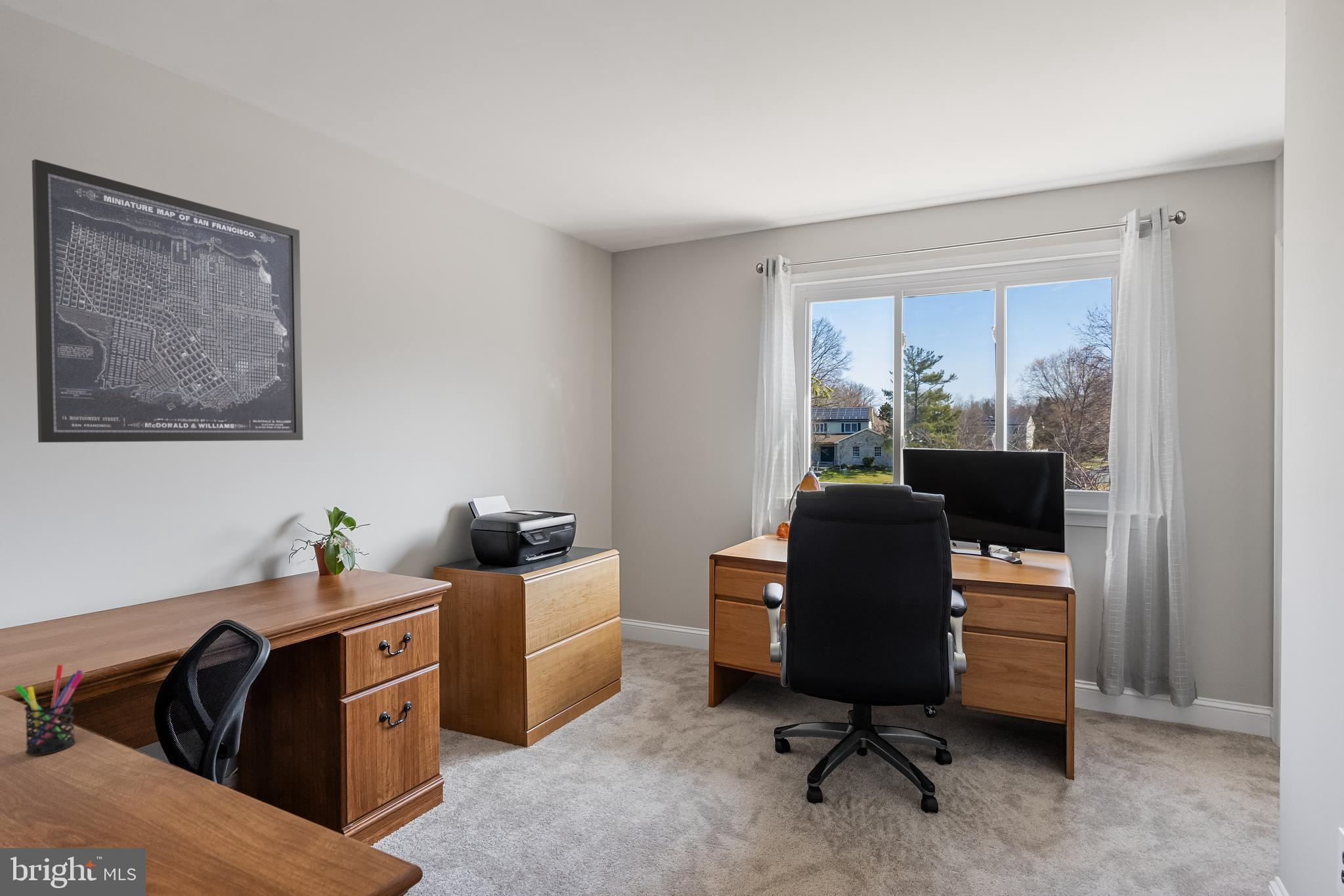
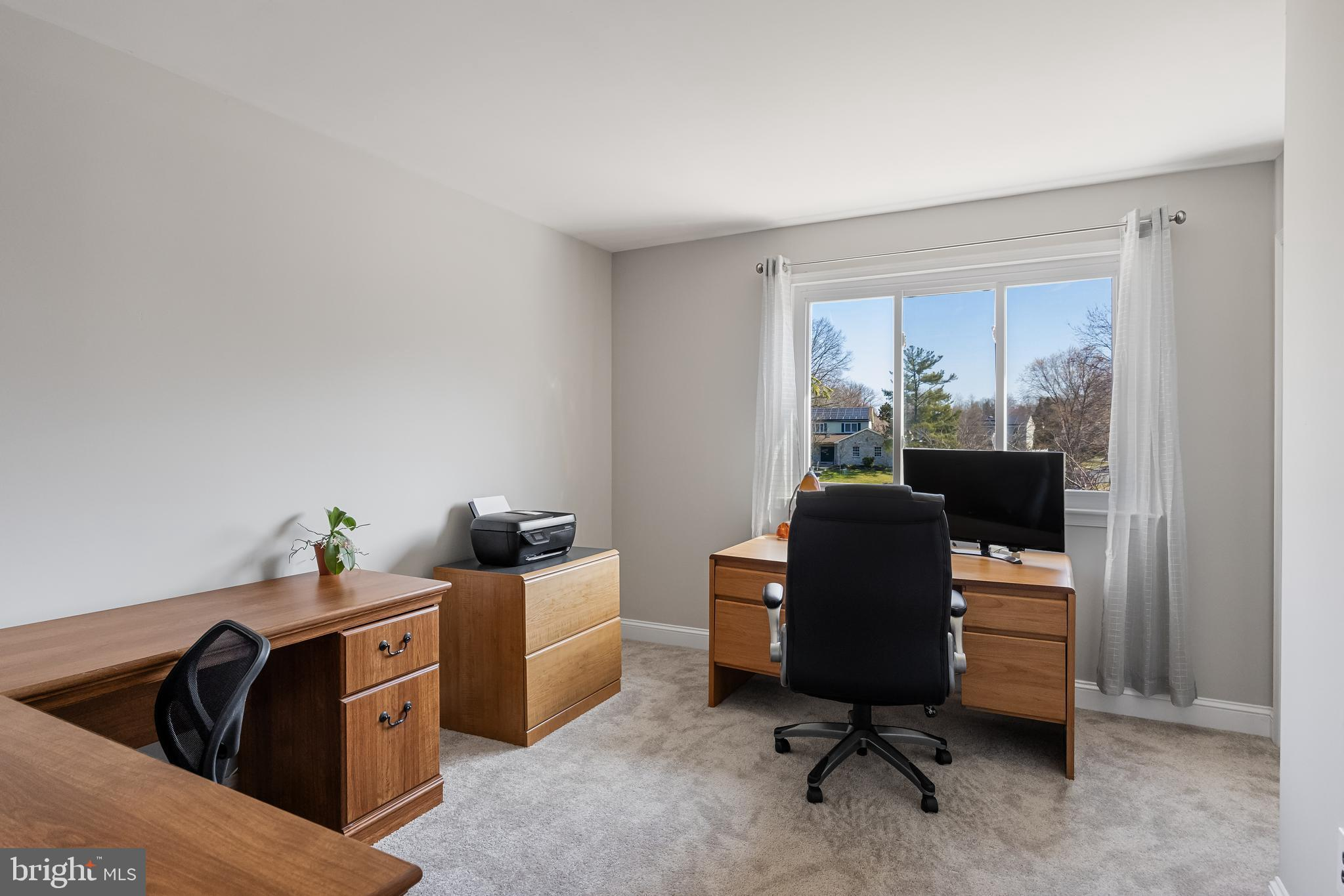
- wall art [32,158,304,443]
- pen holder [14,664,83,756]
